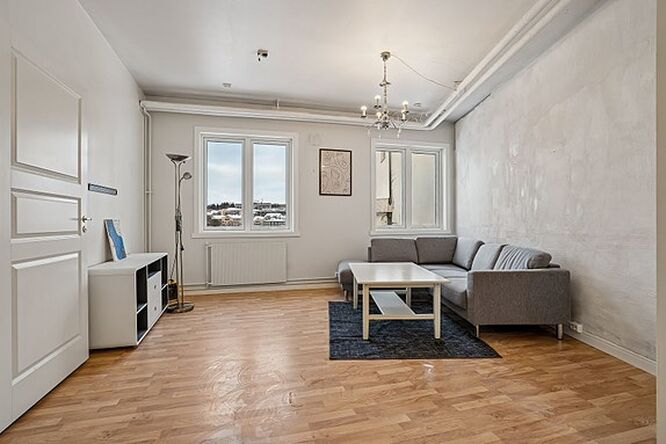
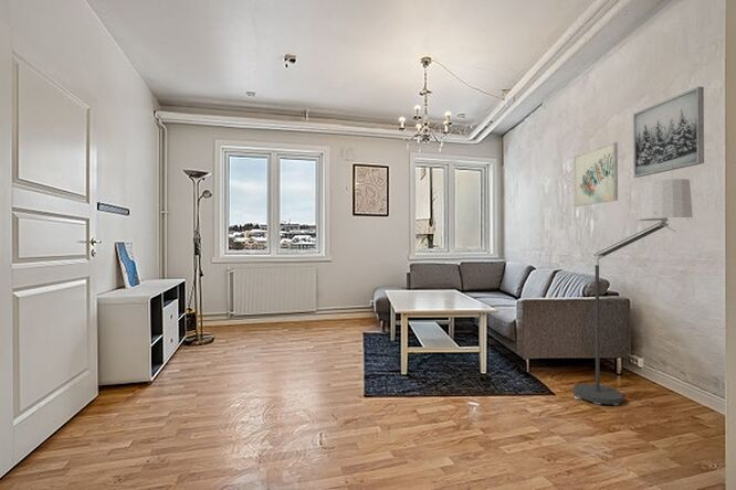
+ floor lamp [570,178,694,406]
+ wall art [632,86,705,179]
+ wall art [574,141,619,207]
